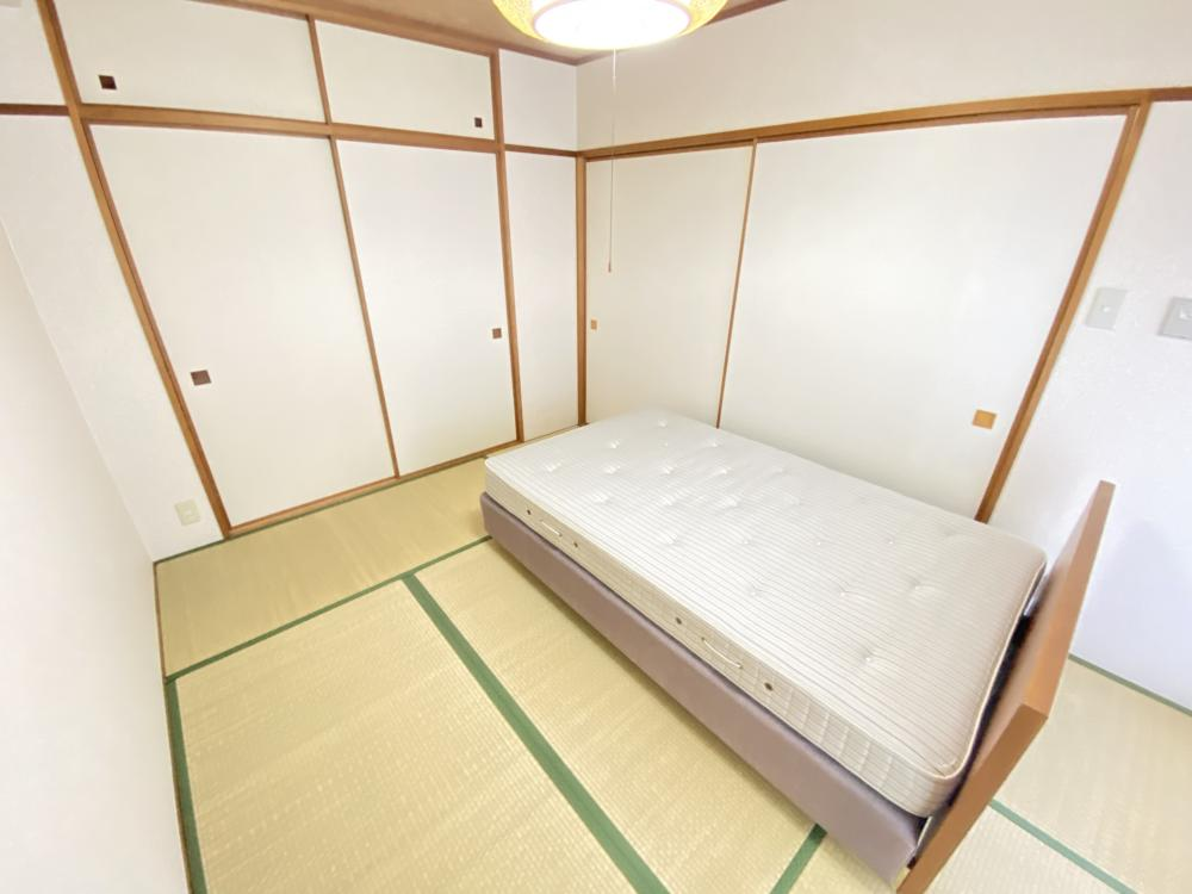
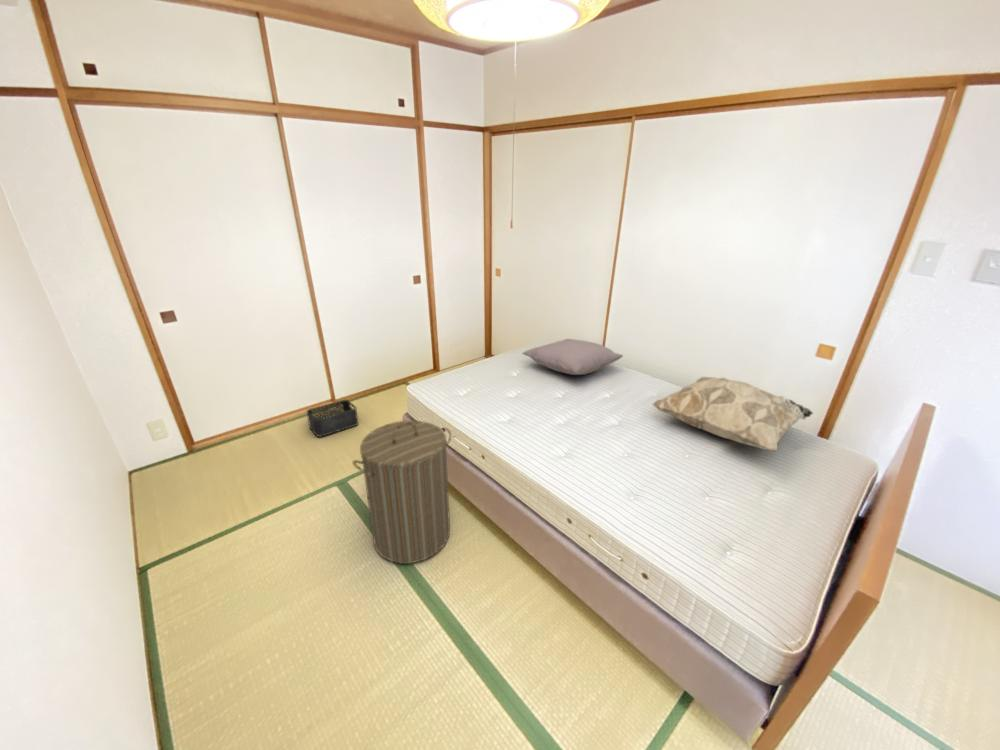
+ decorative pillow [651,376,814,452]
+ storage bin [306,399,359,438]
+ pillow [521,338,624,376]
+ laundry hamper [352,420,452,565]
